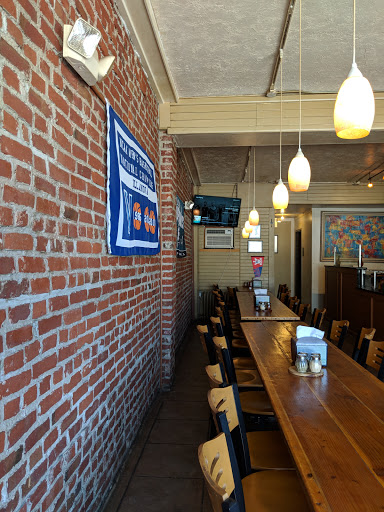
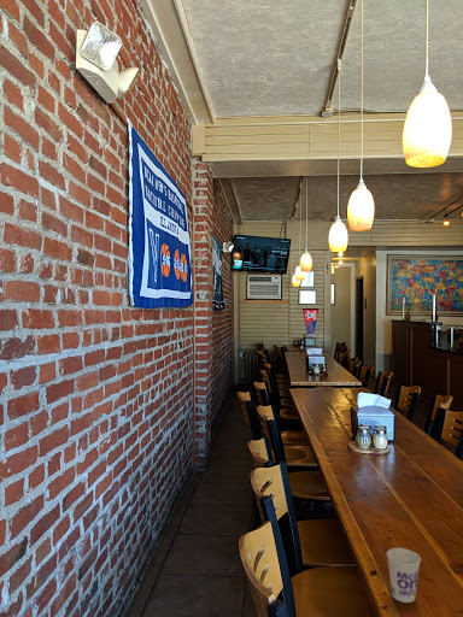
+ cup [386,547,422,604]
